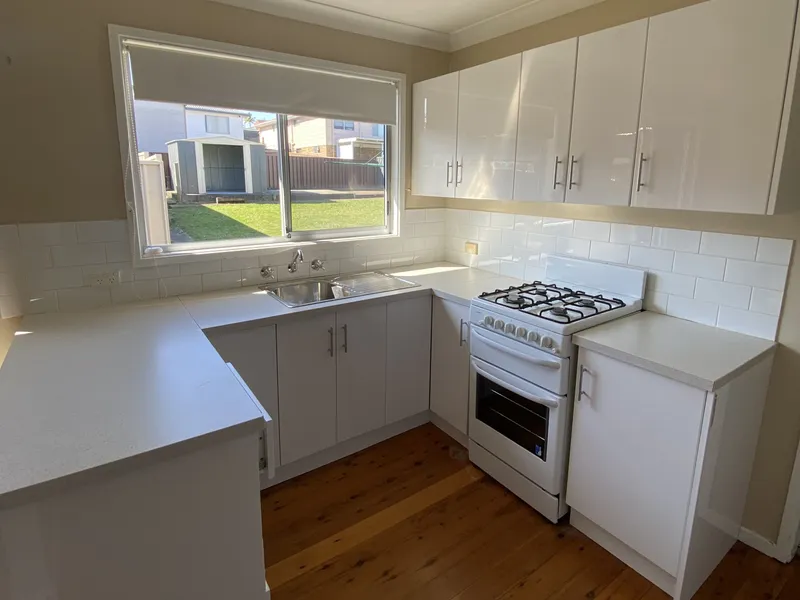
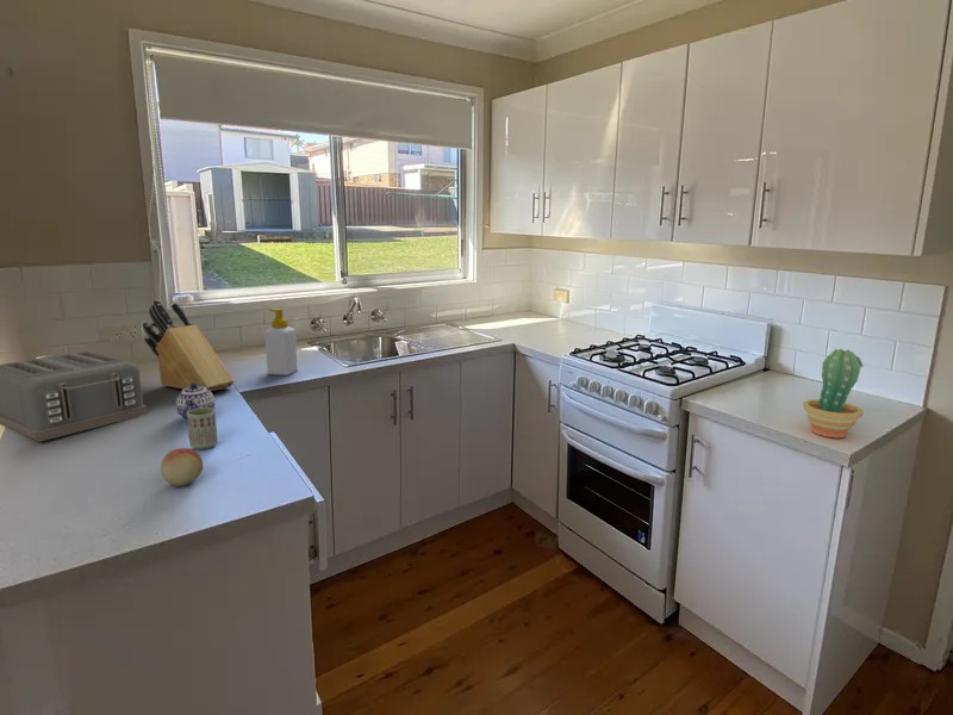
+ cup [186,408,218,450]
+ teapot [175,384,217,421]
+ fruit [160,447,204,487]
+ toaster [0,350,148,443]
+ soap bottle [263,307,299,377]
+ knife block [141,299,236,392]
+ potted cactus [802,348,865,439]
